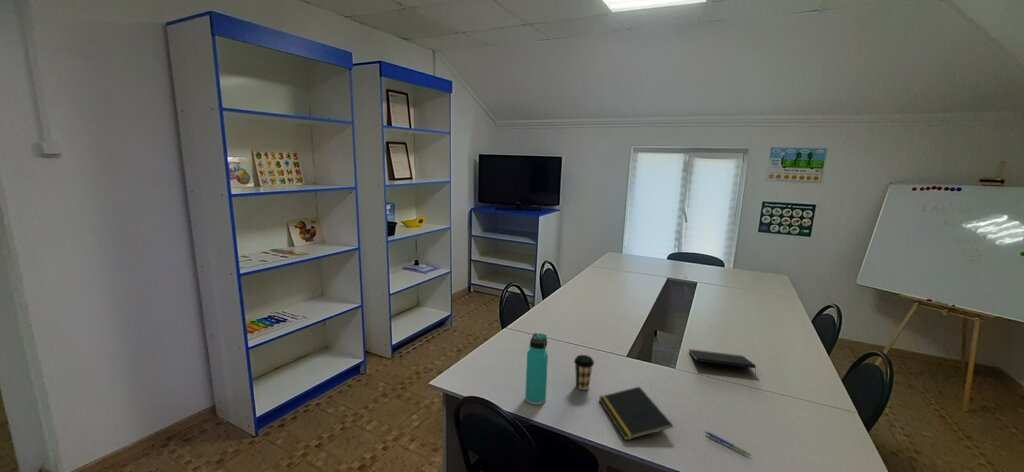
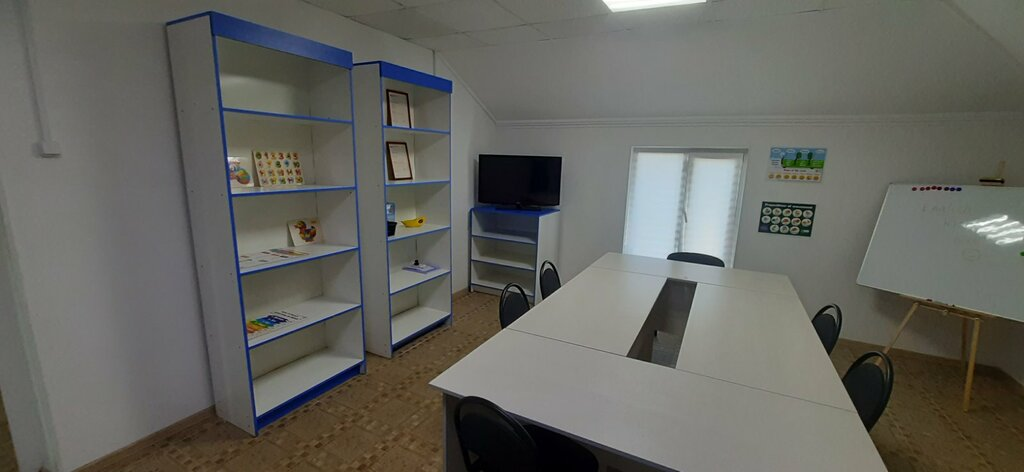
- notepad [688,348,757,376]
- coffee cup [573,354,595,391]
- pen [704,430,753,457]
- thermos bottle [524,332,549,406]
- notepad [598,386,674,441]
